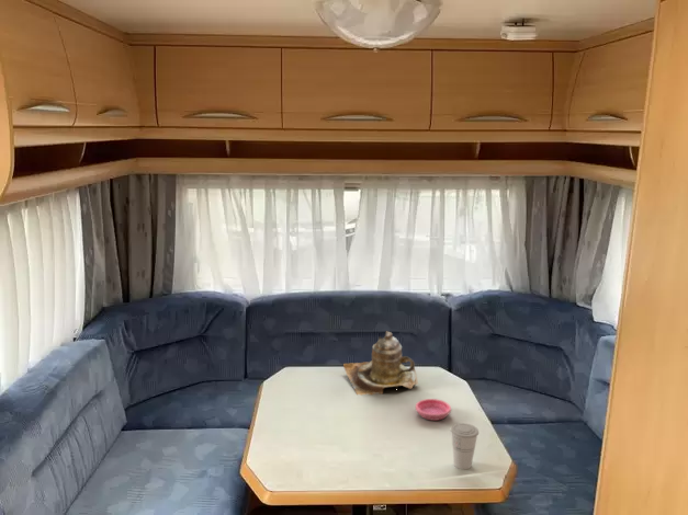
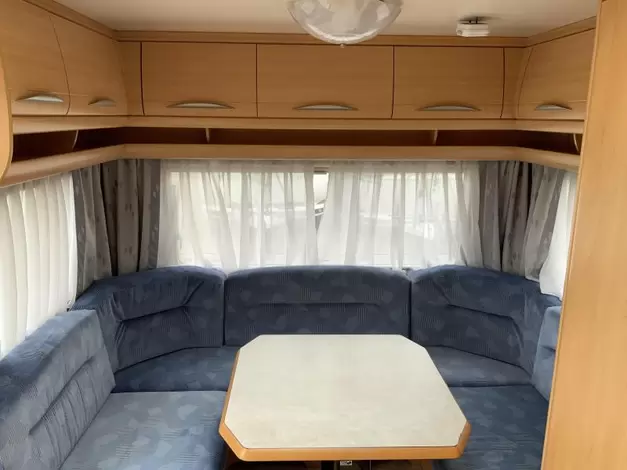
- saucer [415,398,452,422]
- teapot [342,331,419,397]
- cup [450,422,480,470]
